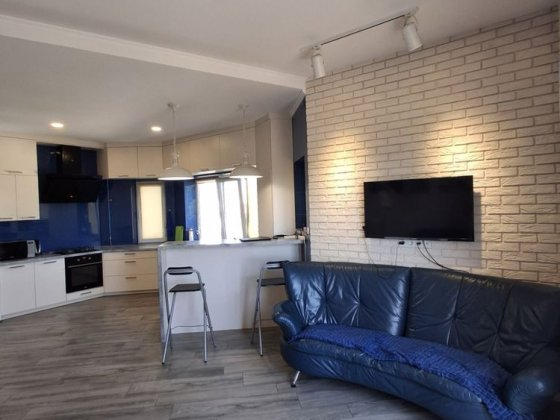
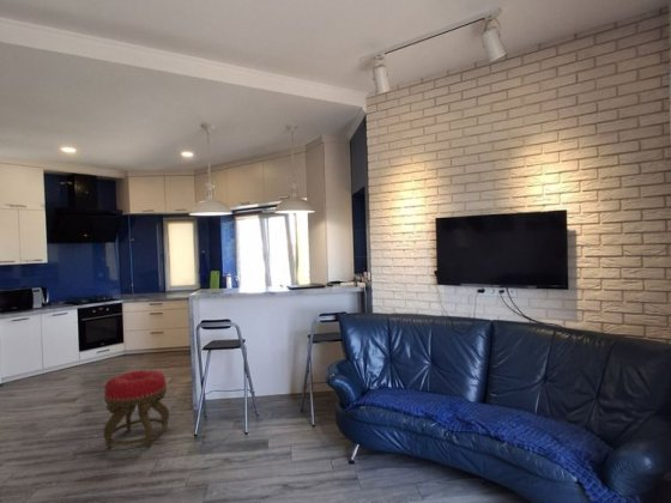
+ stool [102,369,170,449]
